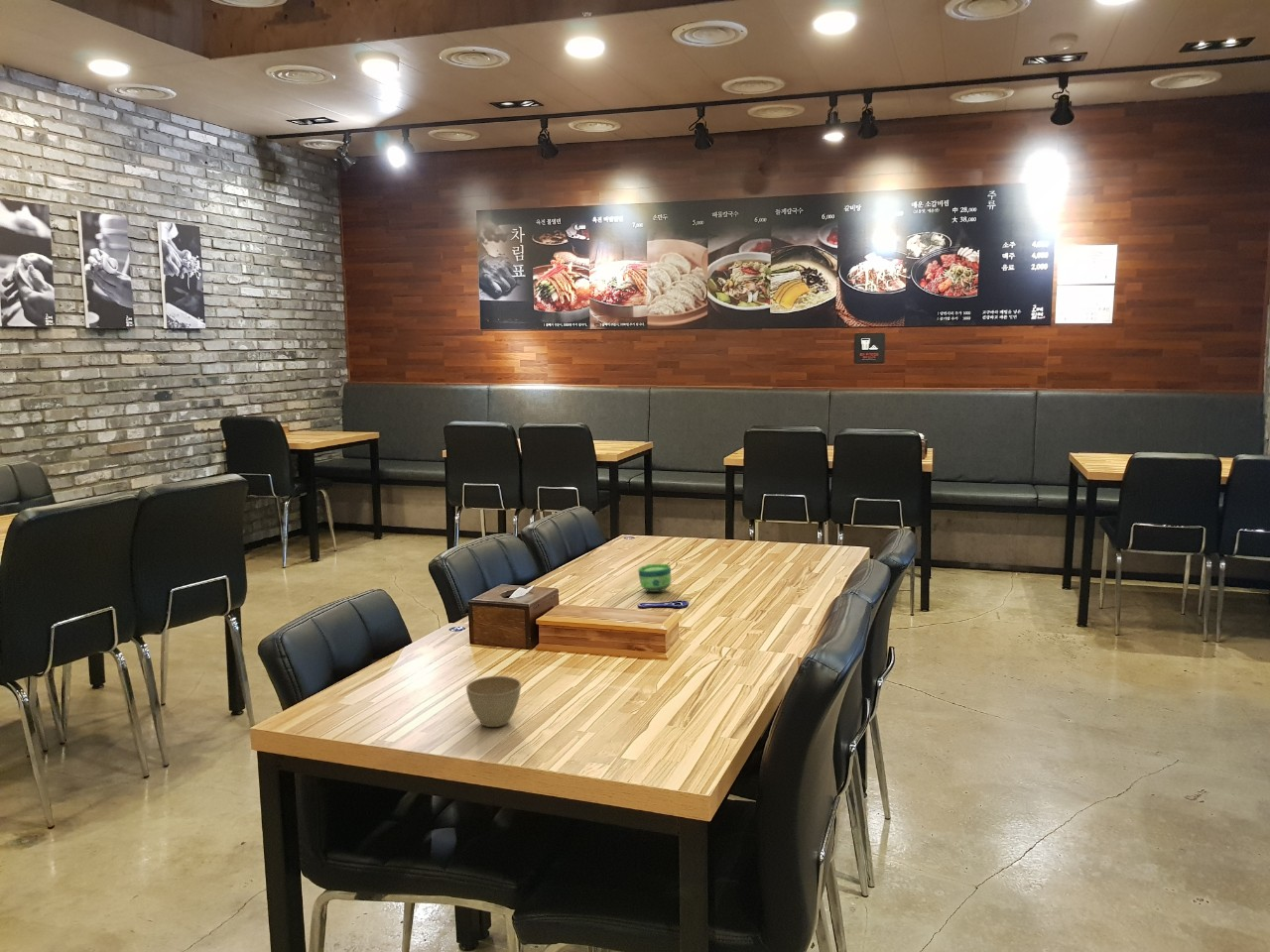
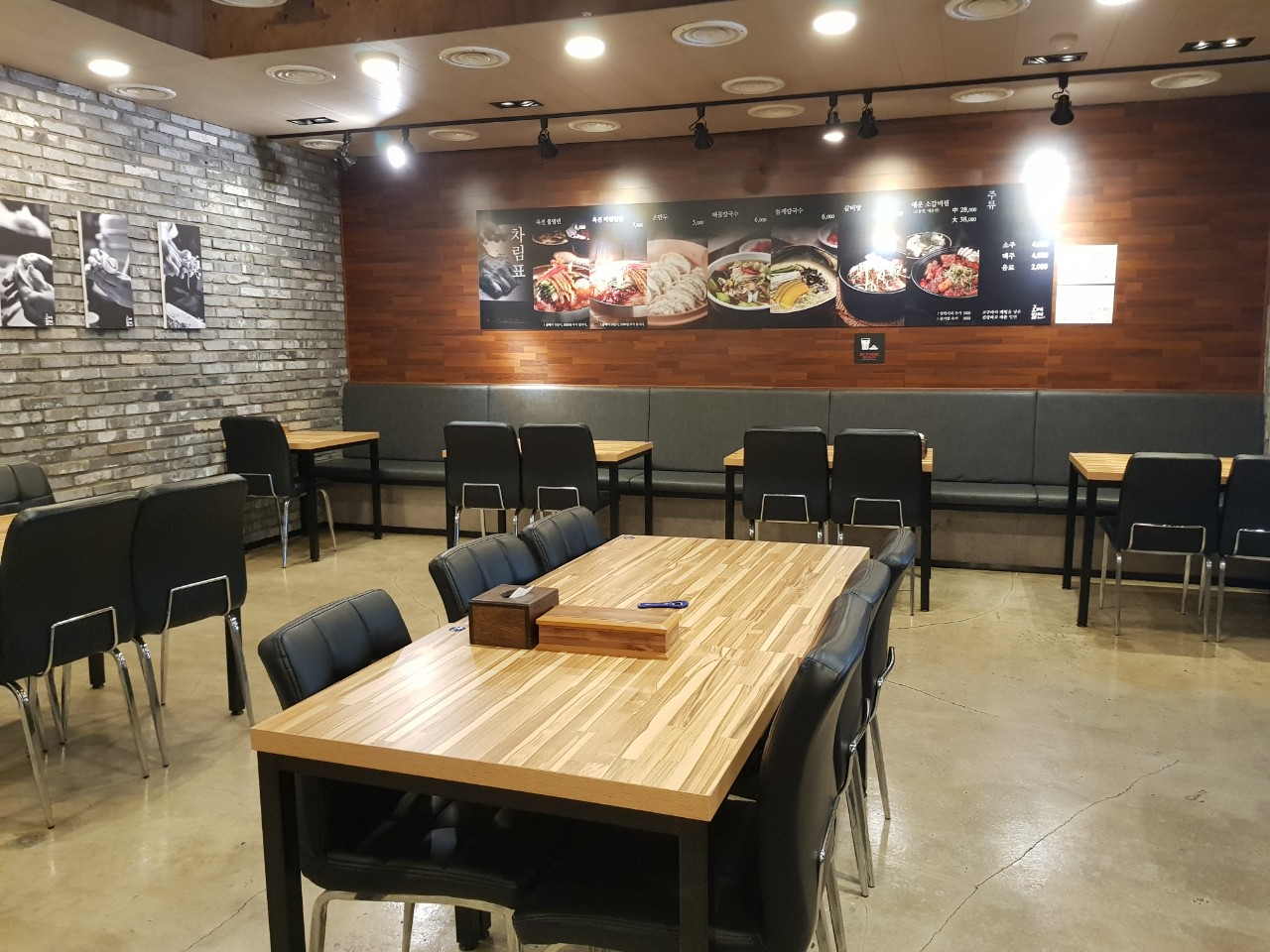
- cup [637,563,672,593]
- flower pot [465,675,522,728]
